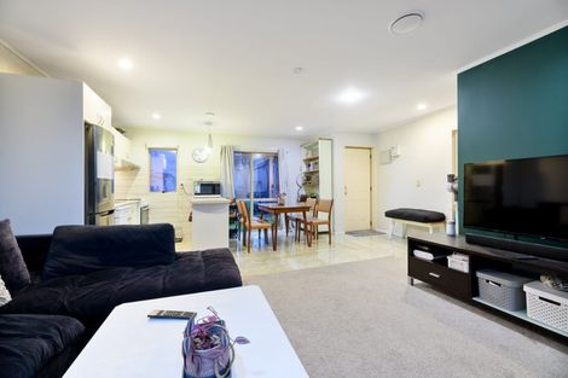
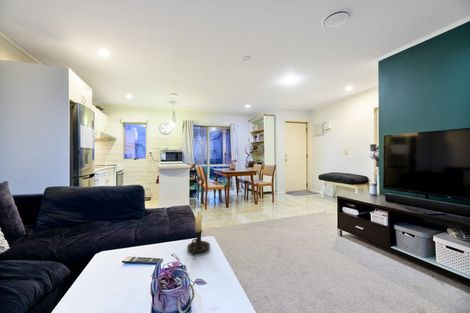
+ candle holder [186,206,211,256]
